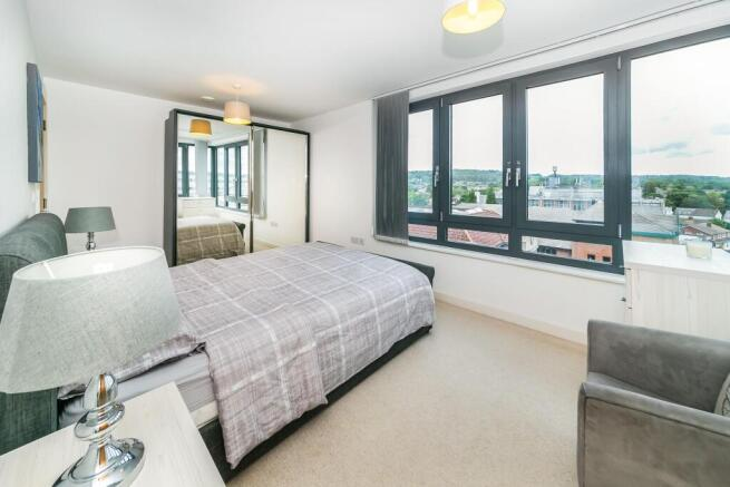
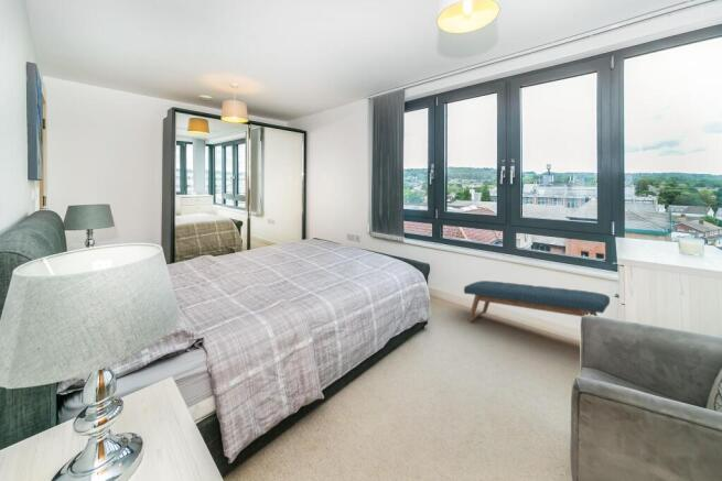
+ bench [463,280,611,324]
